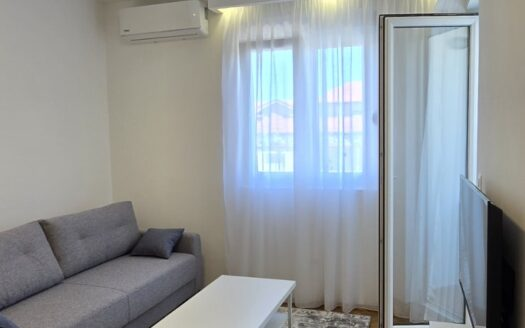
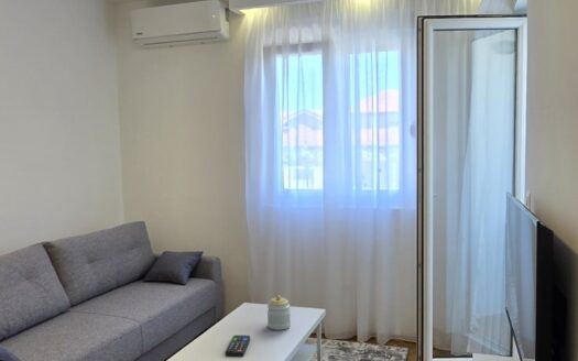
+ jar [266,294,292,331]
+ remote control [225,335,251,358]
